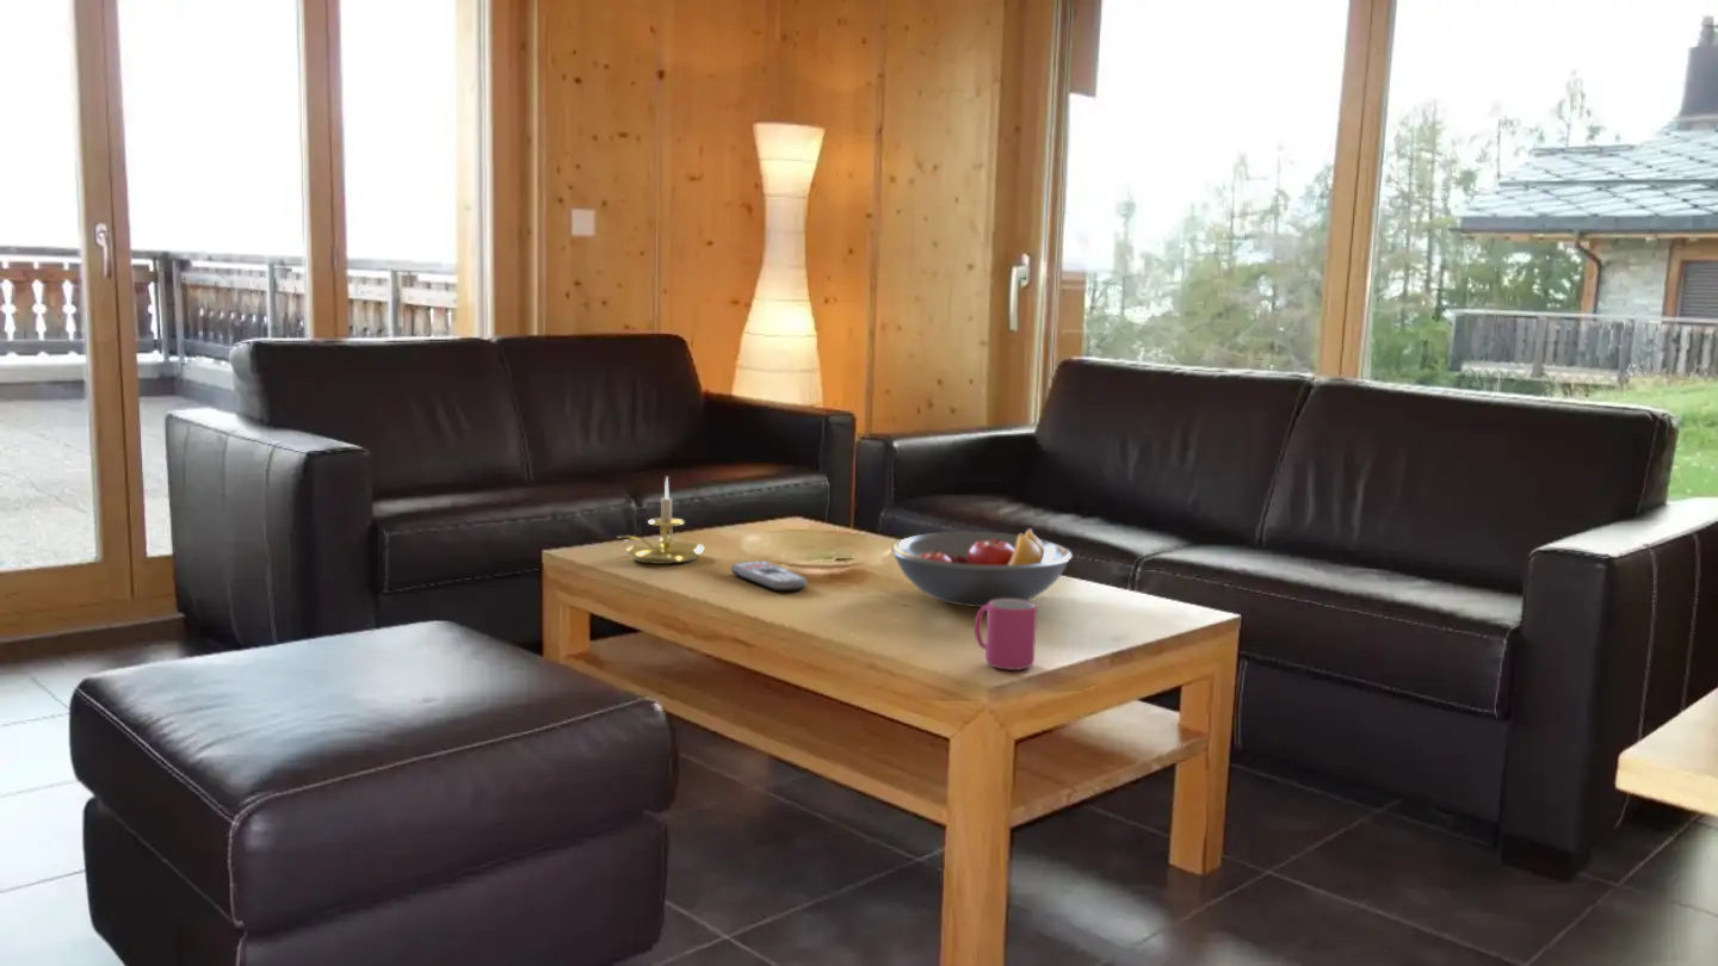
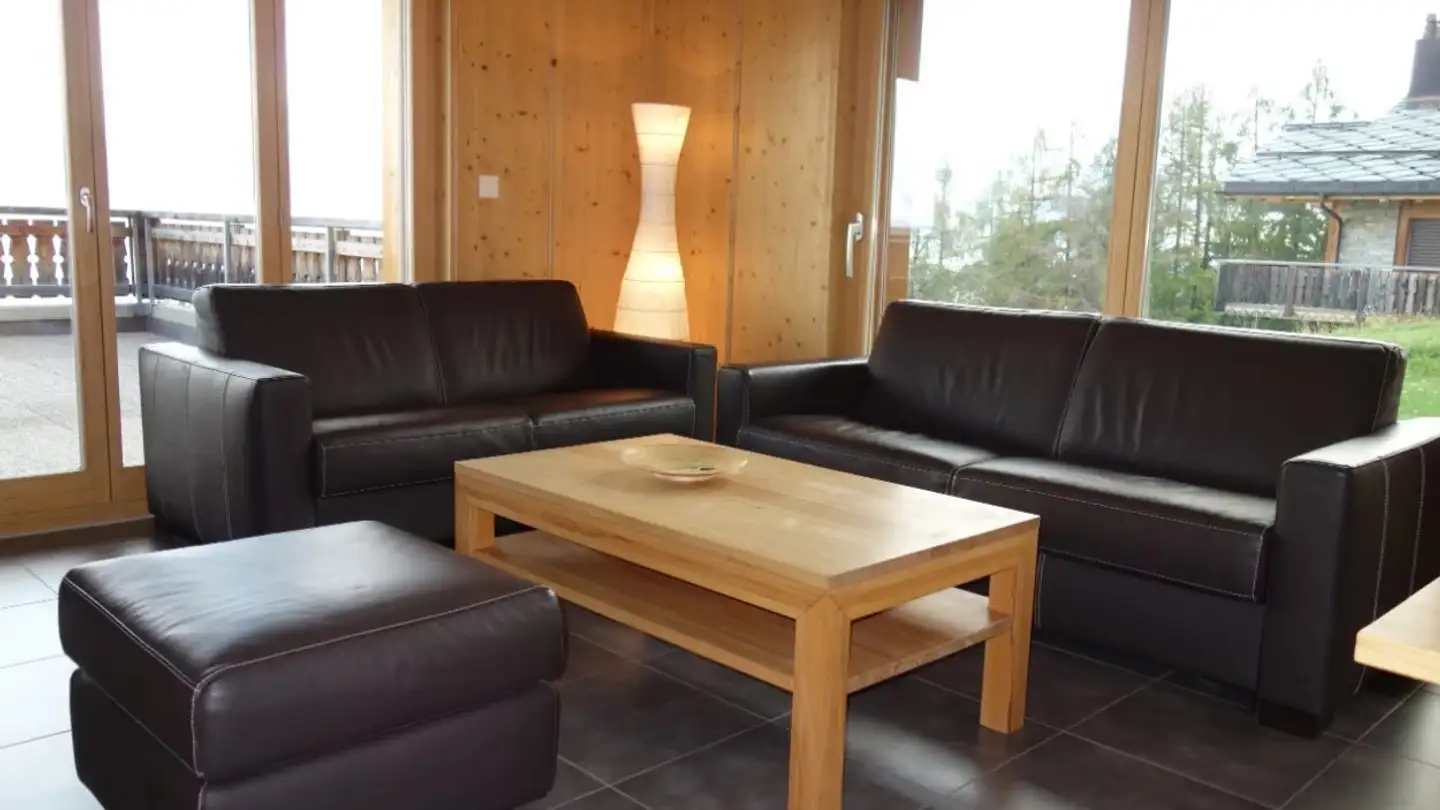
- fruit bowl [890,527,1074,608]
- remote control [730,559,808,592]
- candle holder [616,476,706,565]
- mug [974,599,1038,671]
